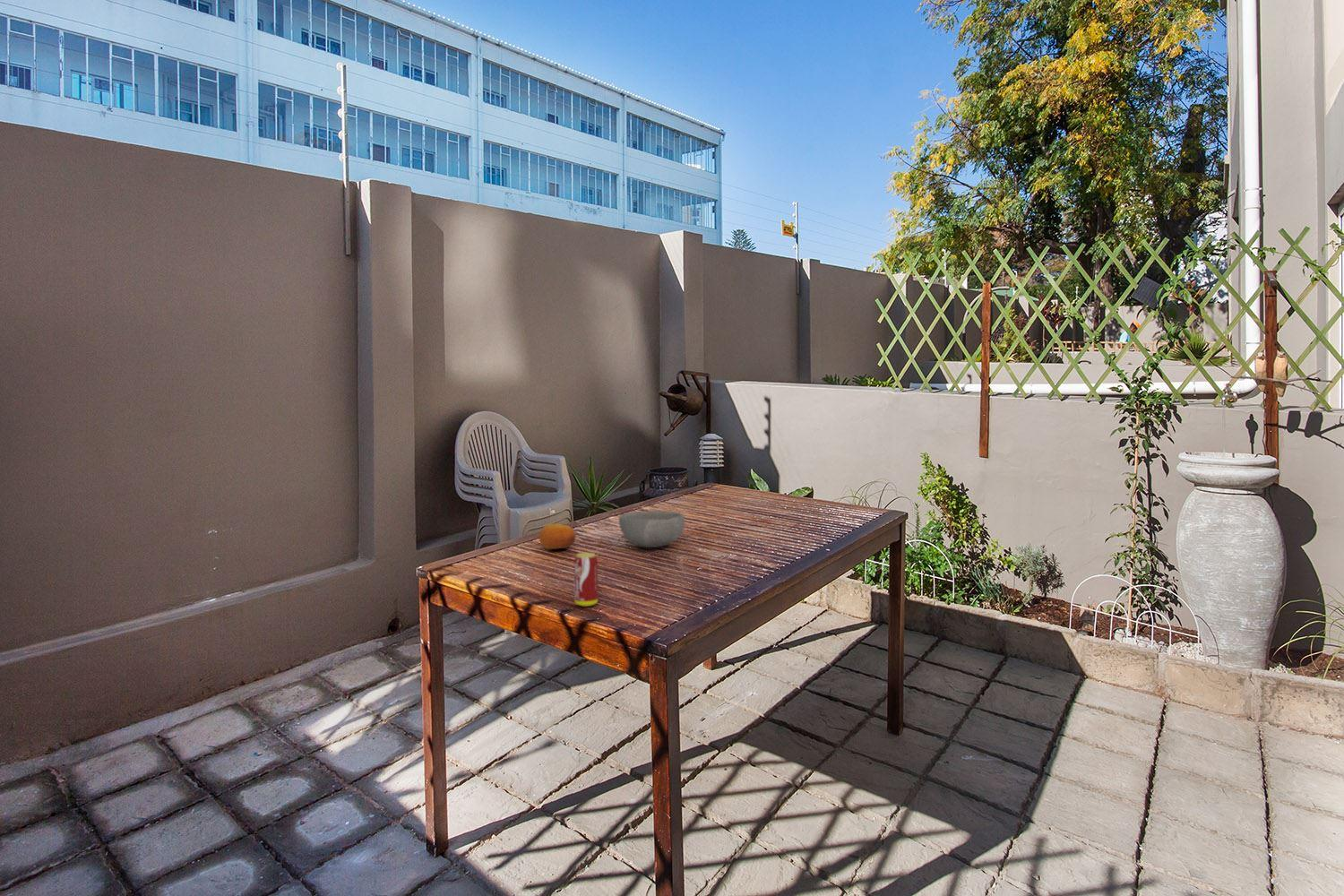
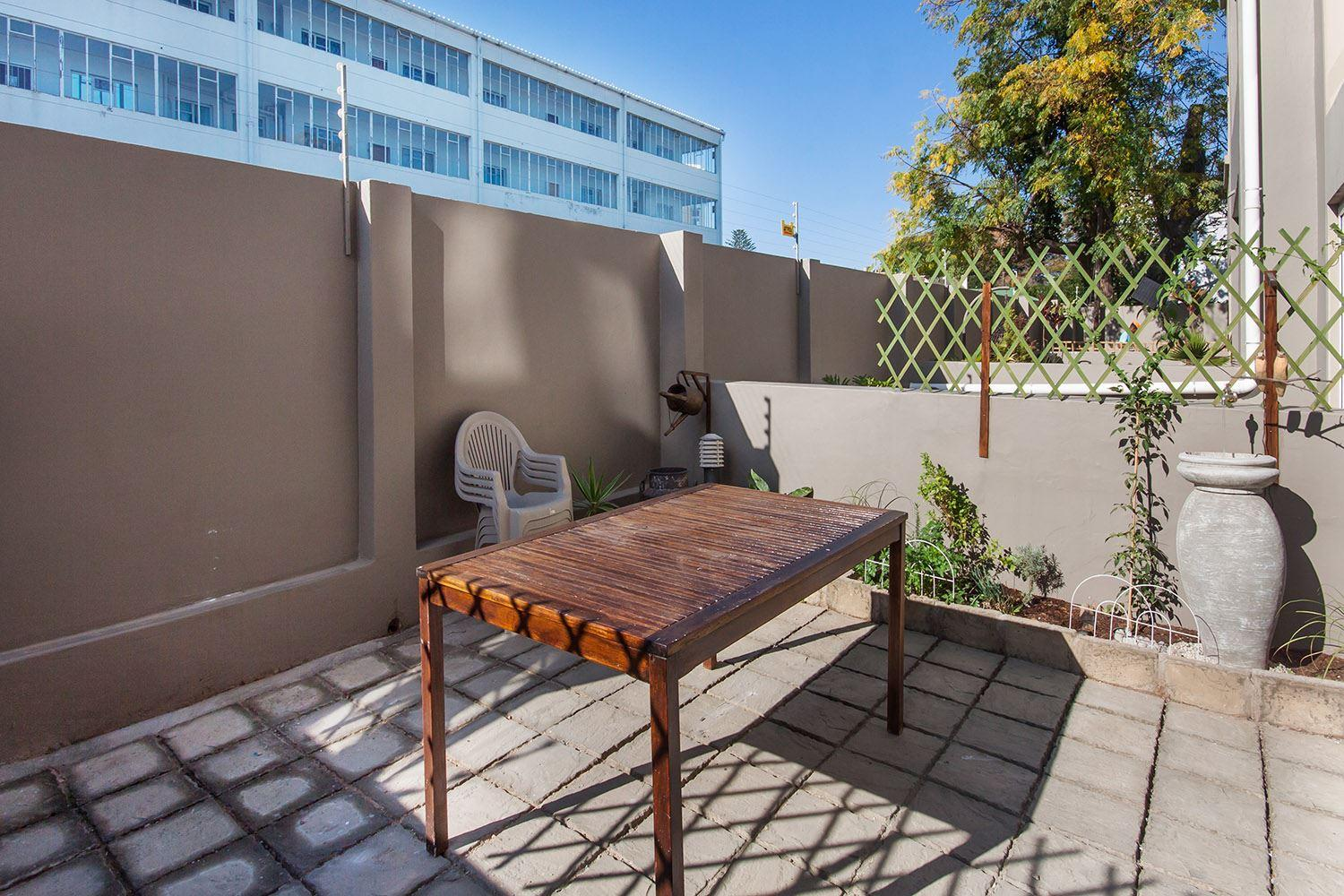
- bowl [618,510,685,548]
- fruit [538,523,577,550]
- beverage can [573,552,599,607]
